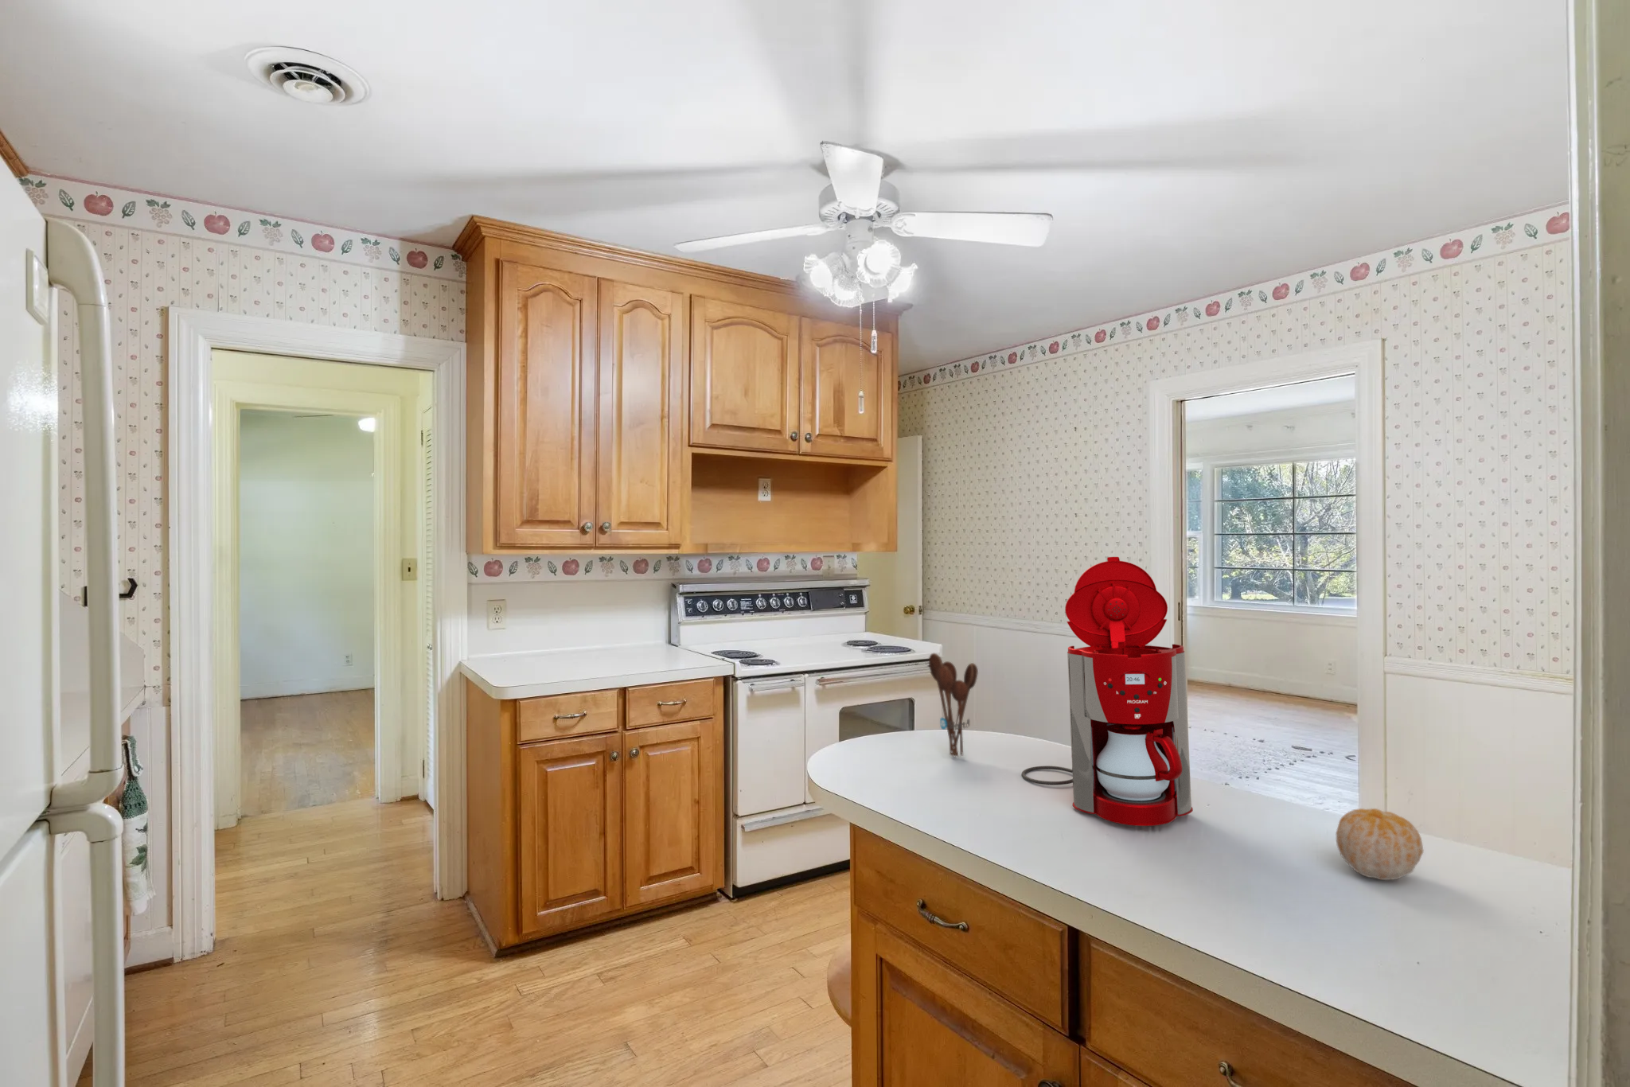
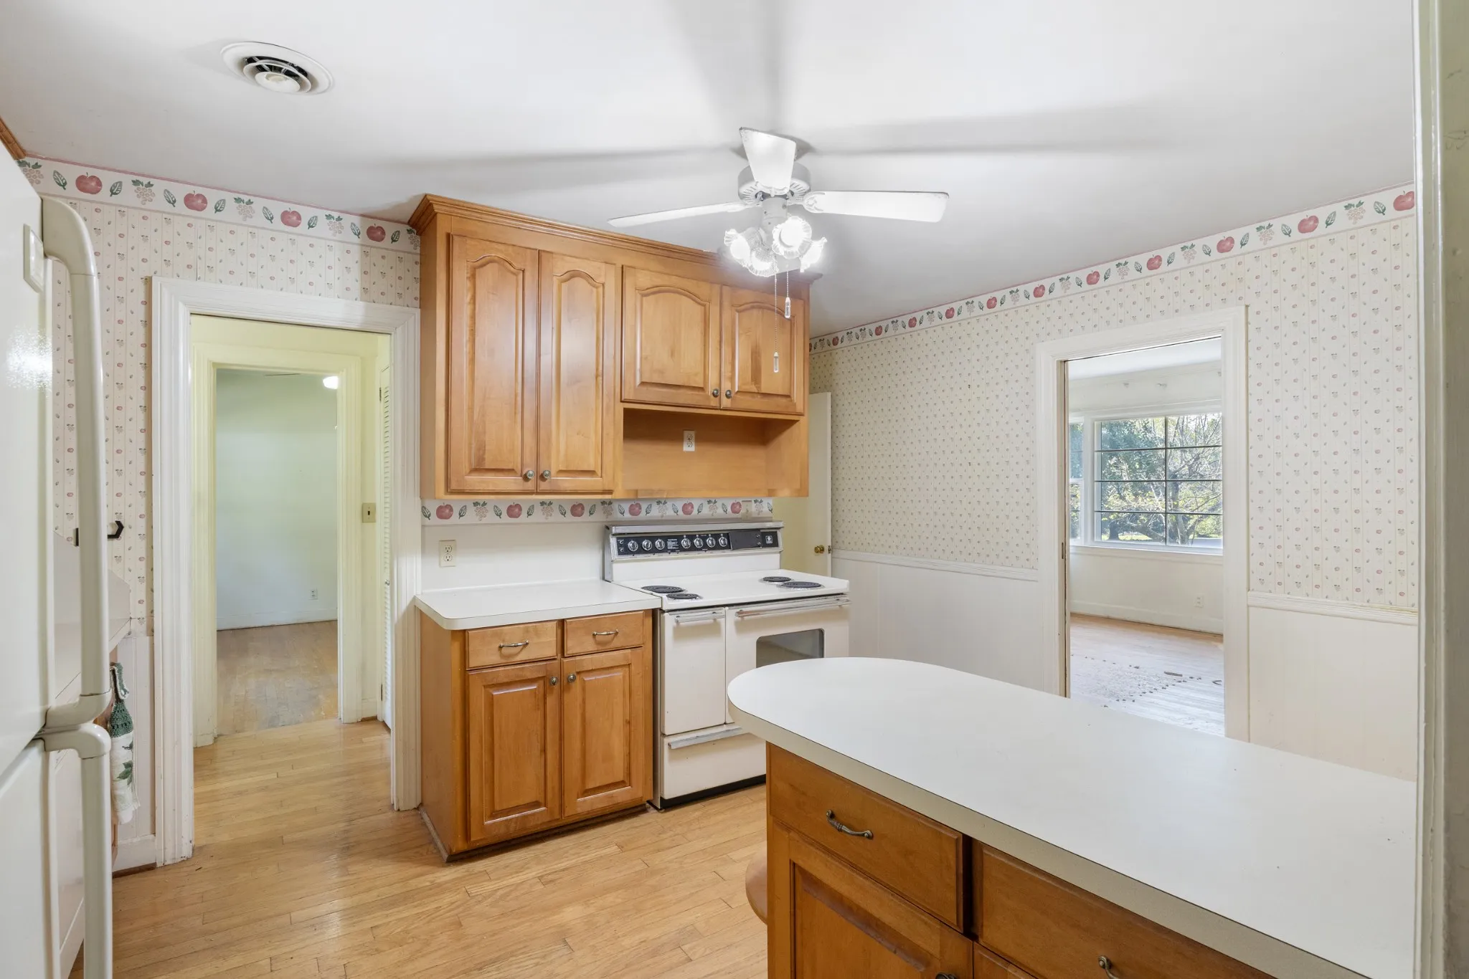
- coffee maker [1021,556,1193,827]
- utensil holder [928,653,979,758]
- fruit [1335,808,1425,881]
